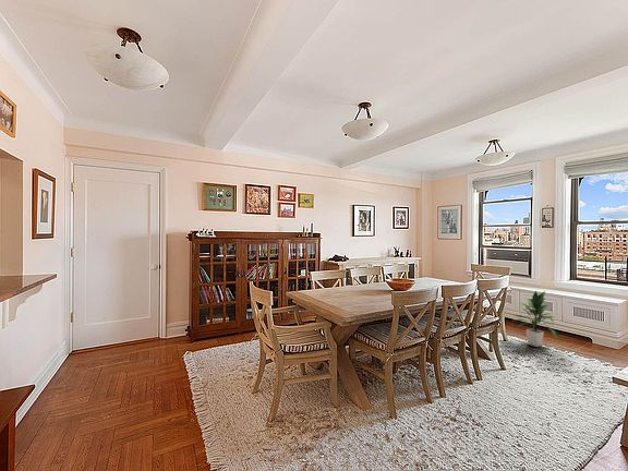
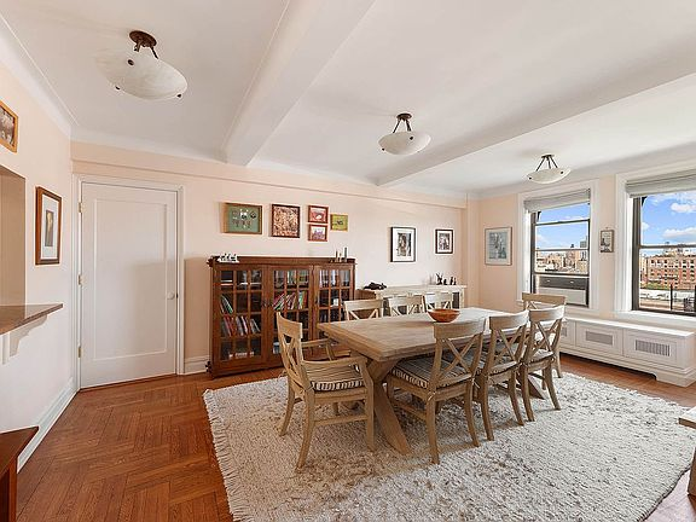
- indoor plant [510,290,560,348]
